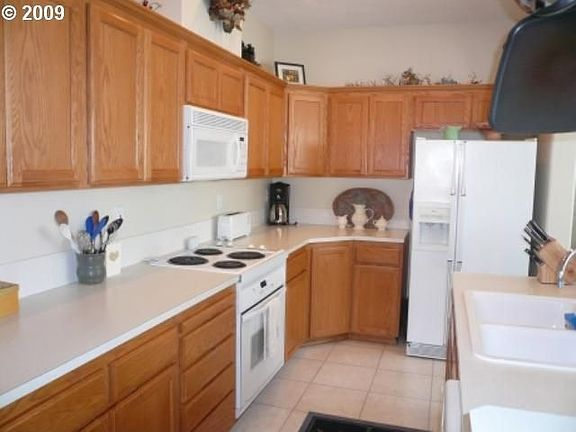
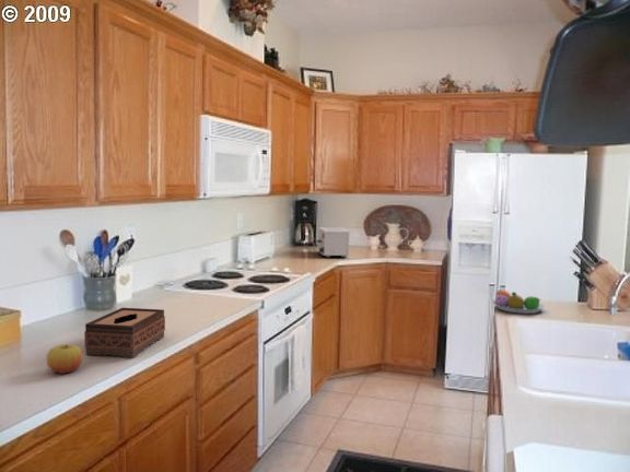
+ toaster [315,226,350,259]
+ fruit bowl [491,288,546,315]
+ apple [46,343,84,375]
+ tissue box [83,307,166,358]
